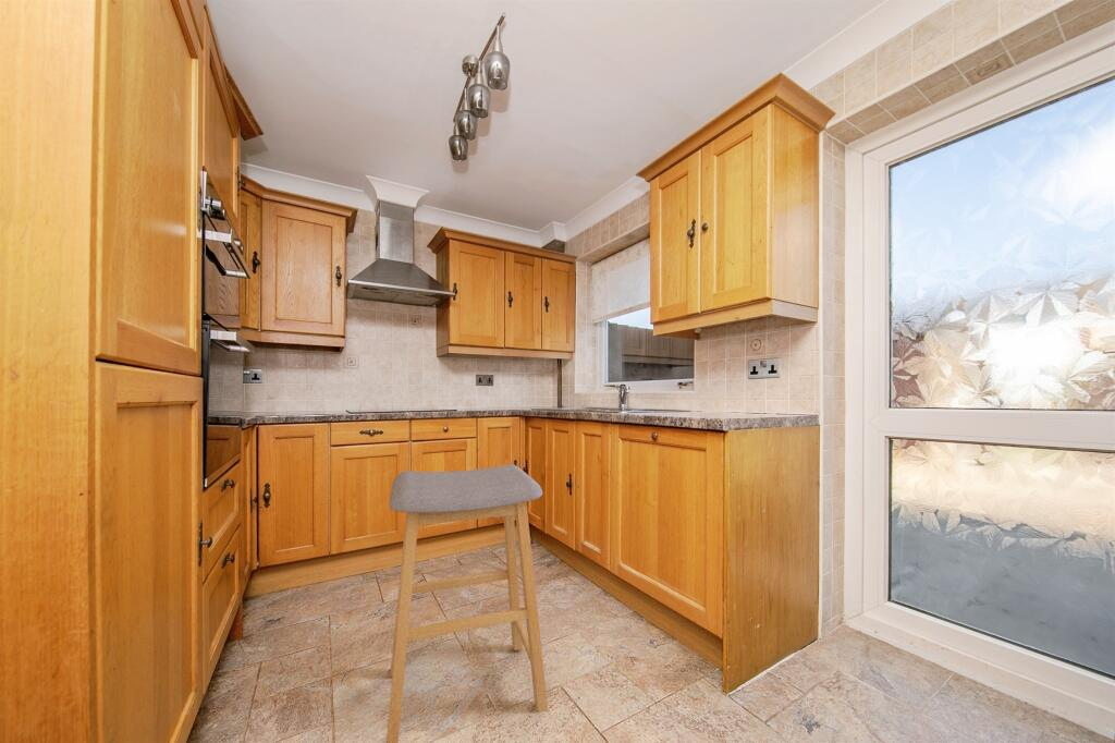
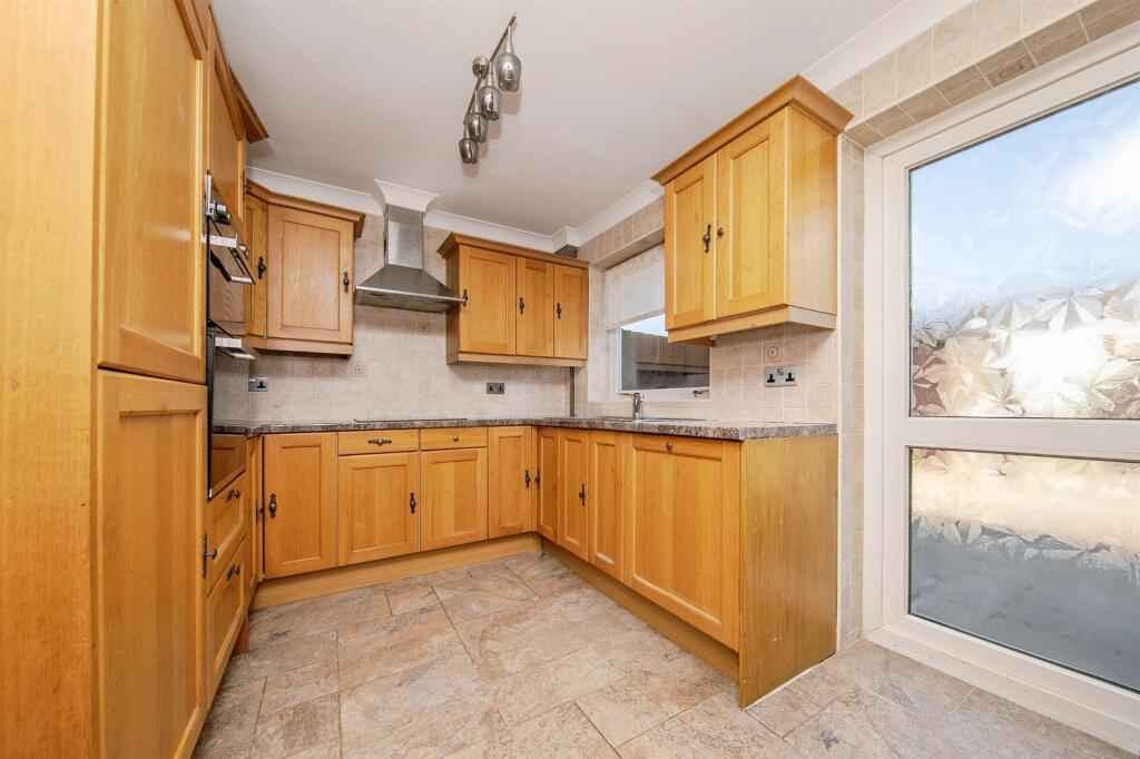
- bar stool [385,463,549,743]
